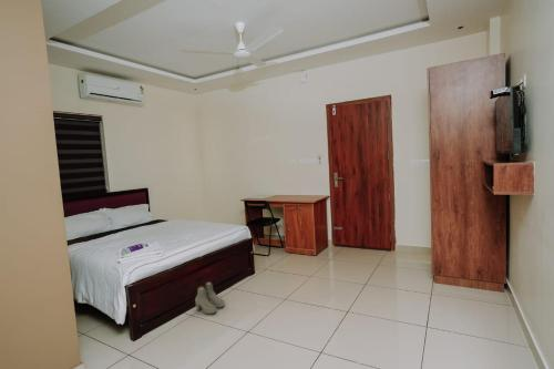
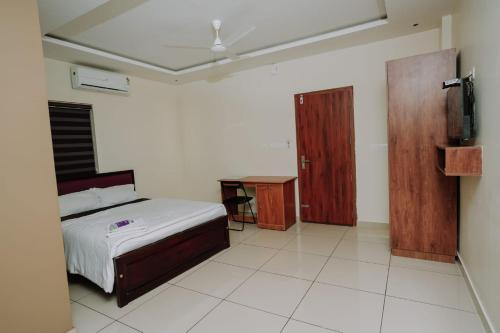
- boots [194,280,226,315]
